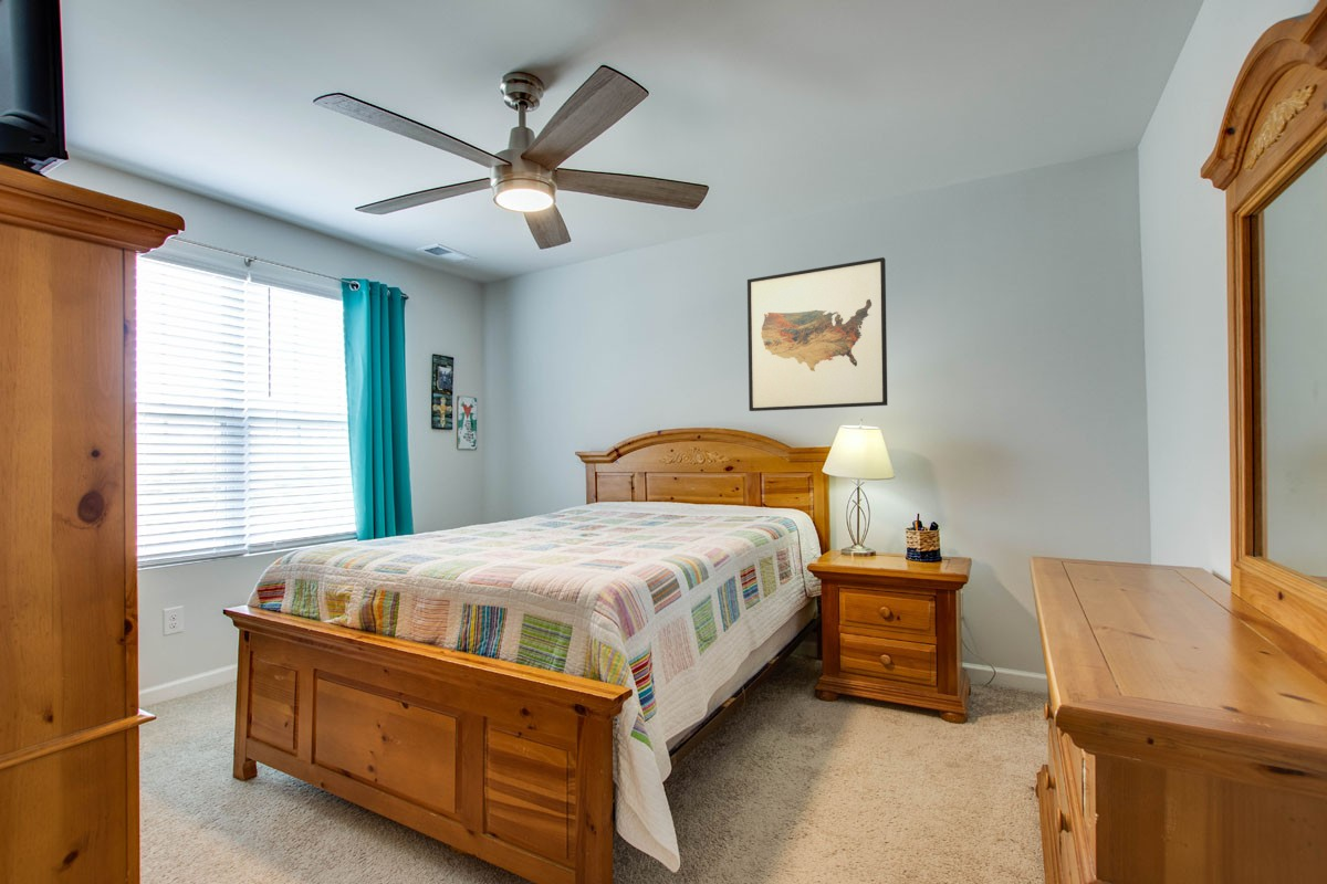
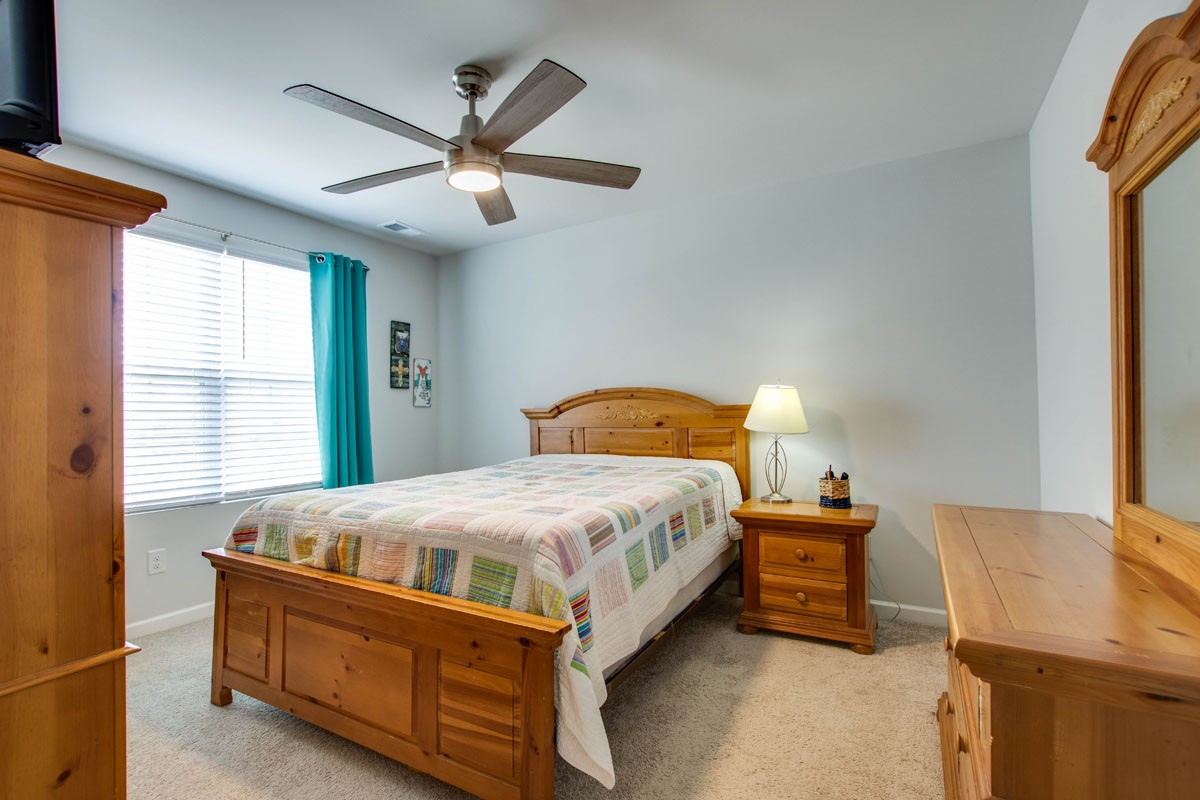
- wall art [746,256,888,412]
